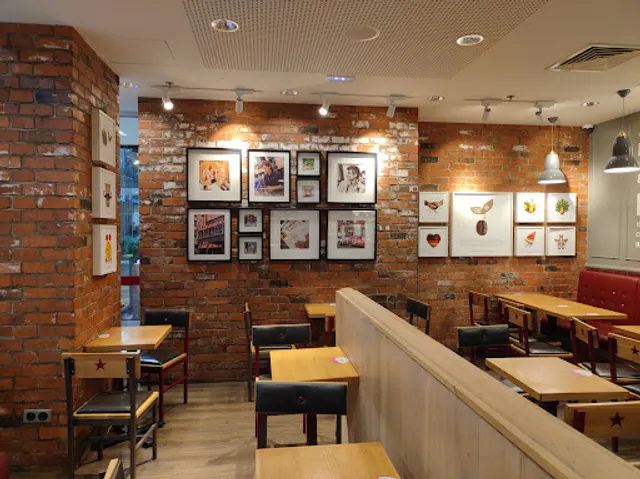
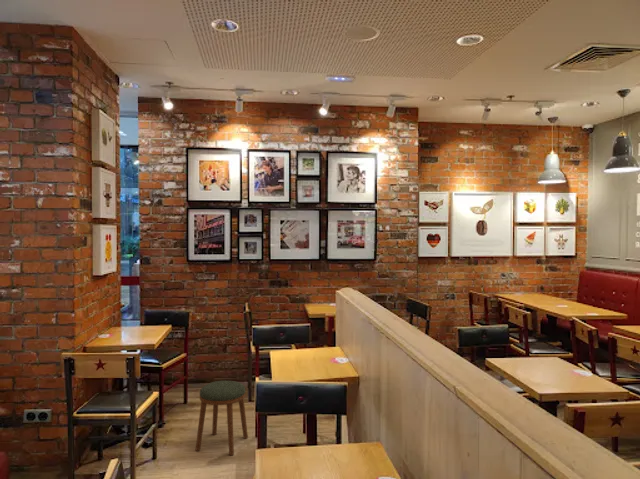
+ stool [195,380,249,456]
